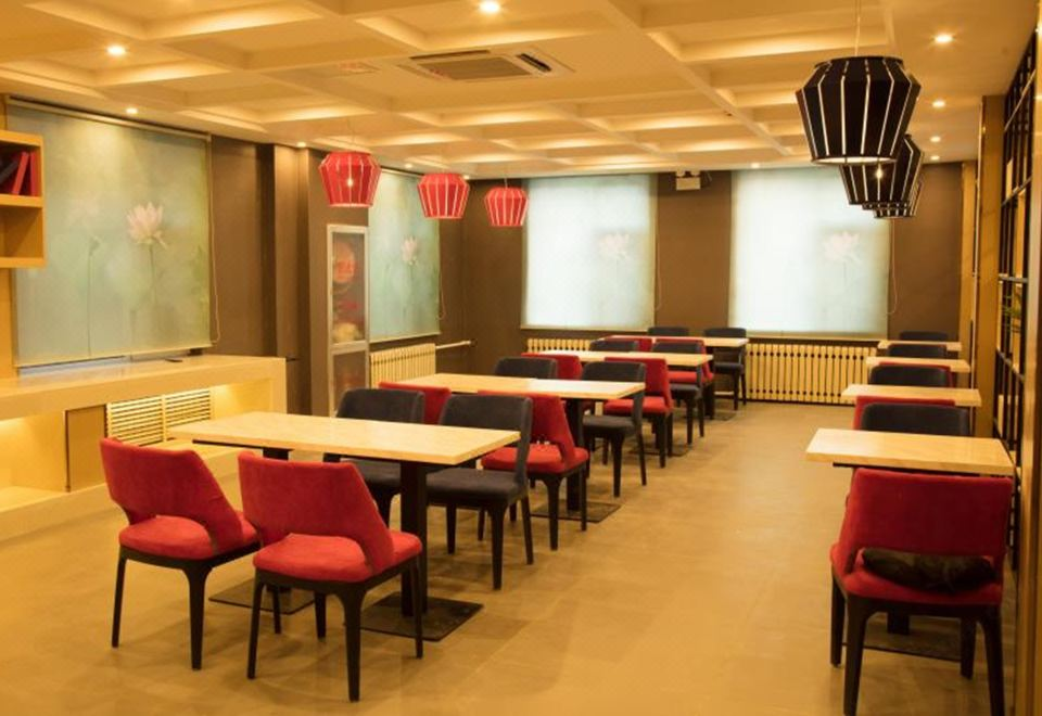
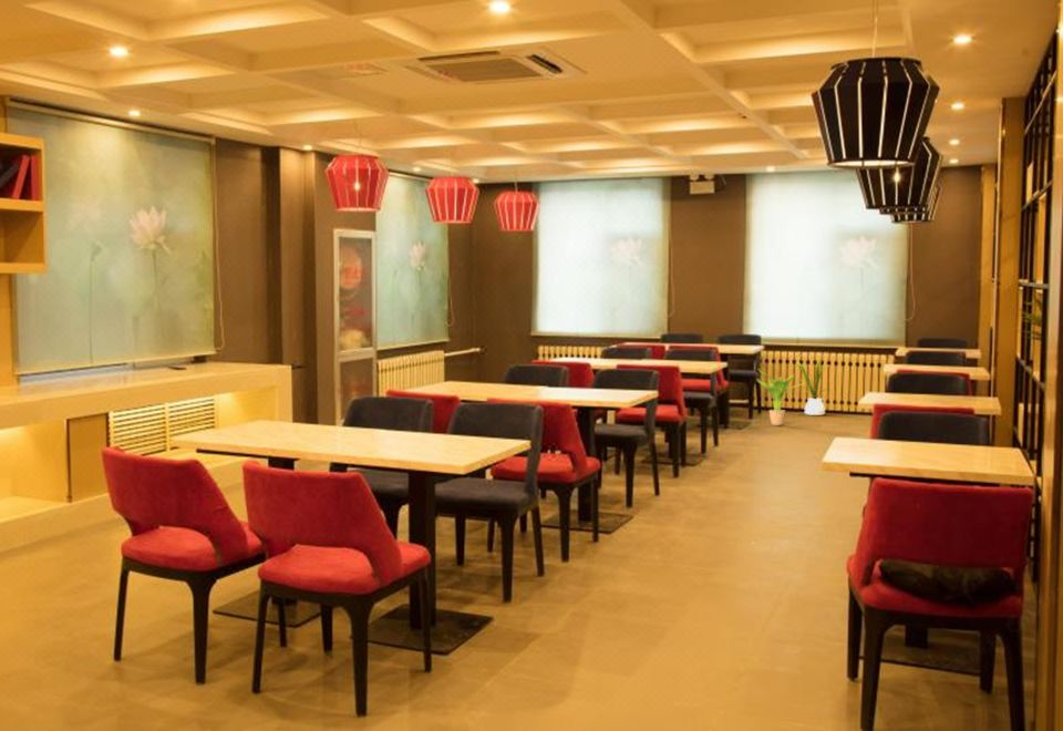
+ house plant [794,351,834,416]
+ potted plant [756,367,804,426]
